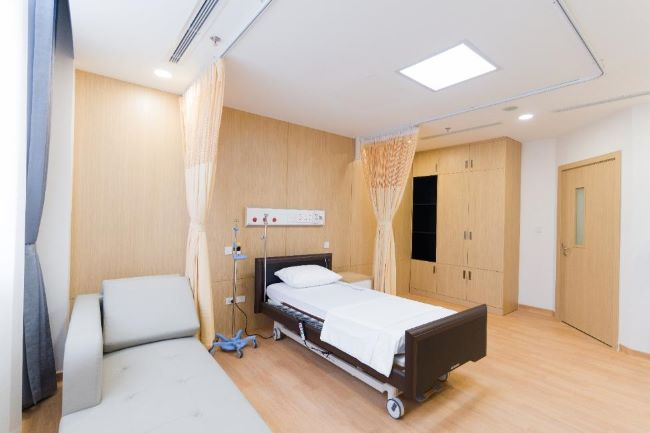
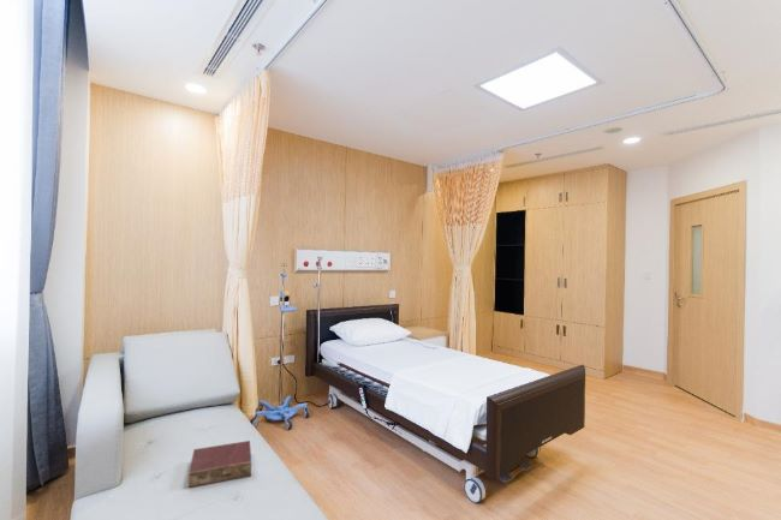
+ book [187,440,252,489]
